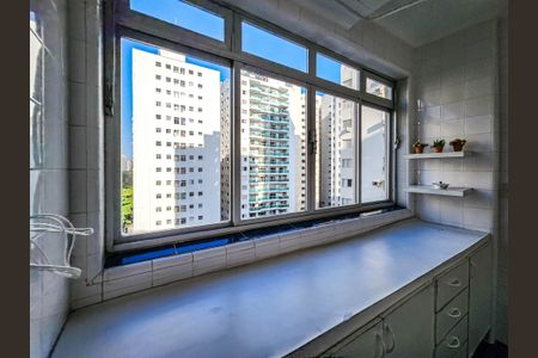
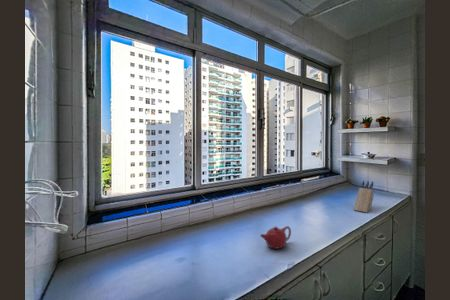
+ teapot [259,225,292,250]
+ knife block [352,180,375,214]
